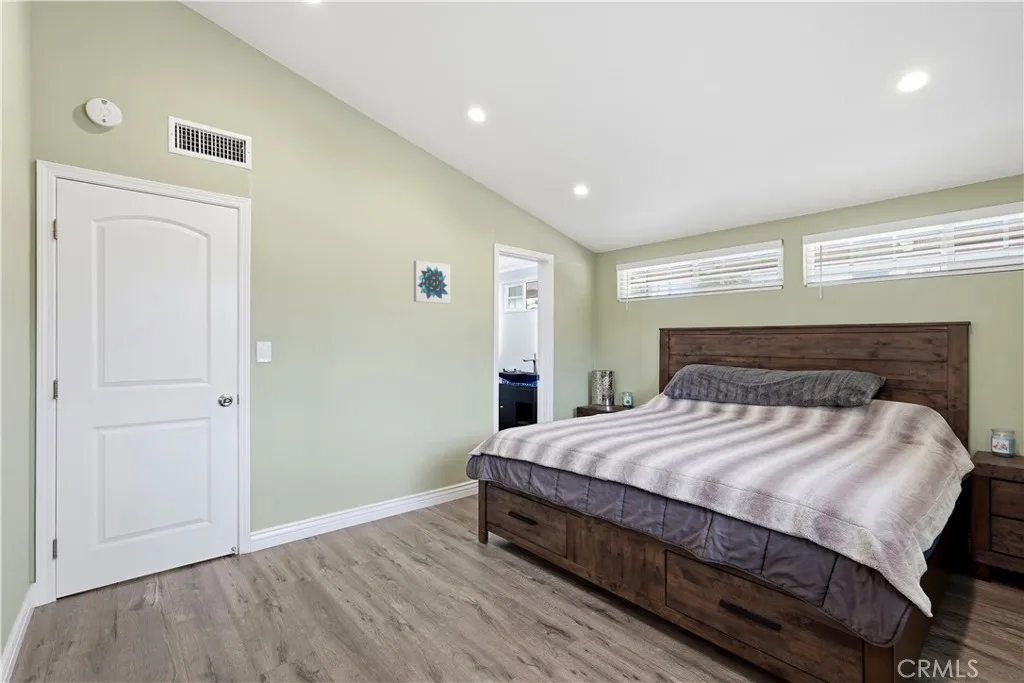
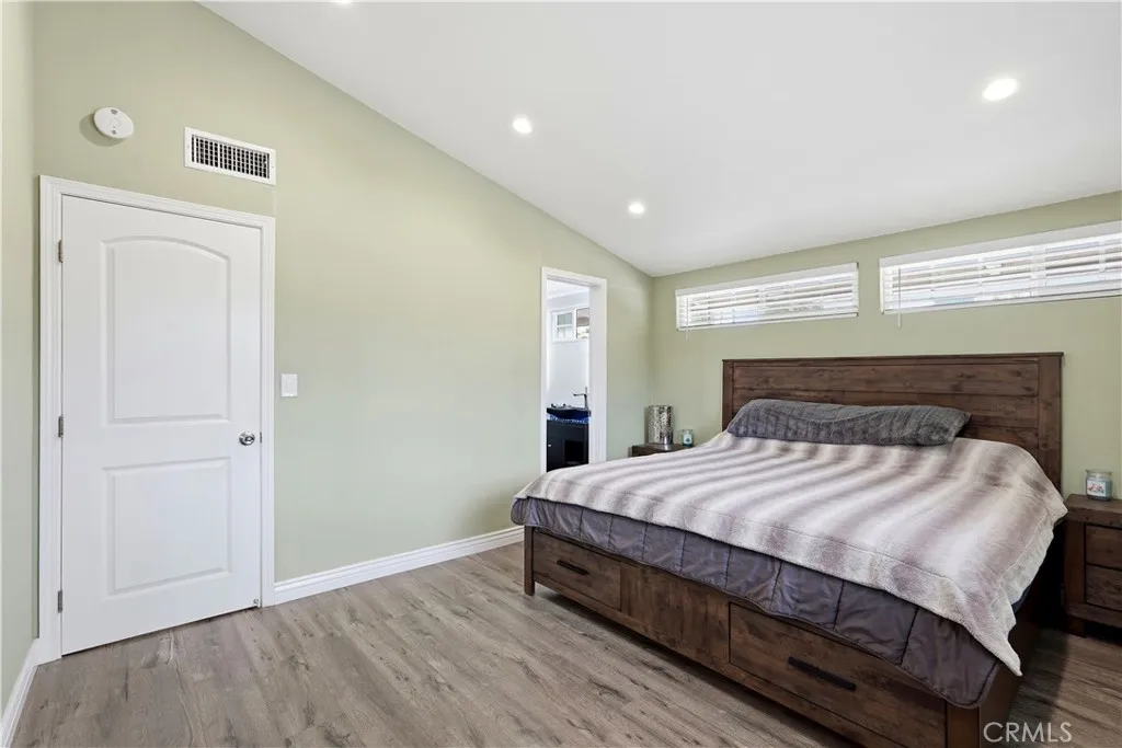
- wall art [413,259,451,305]
